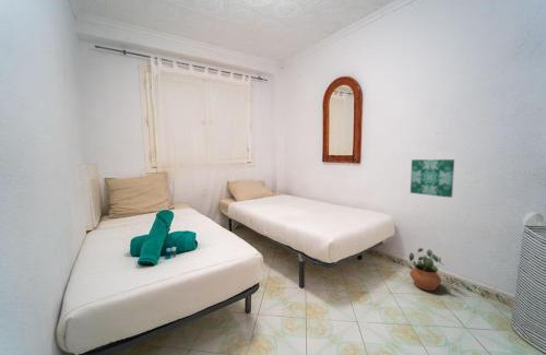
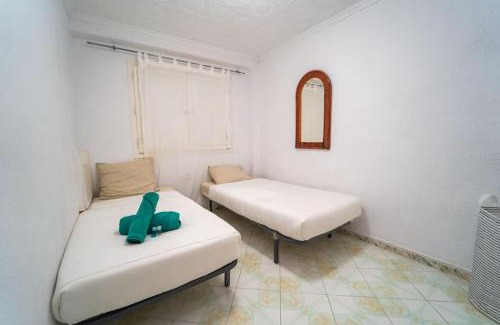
- wall art [410,158,455,199]
- potted plant [408,247,443,292]
